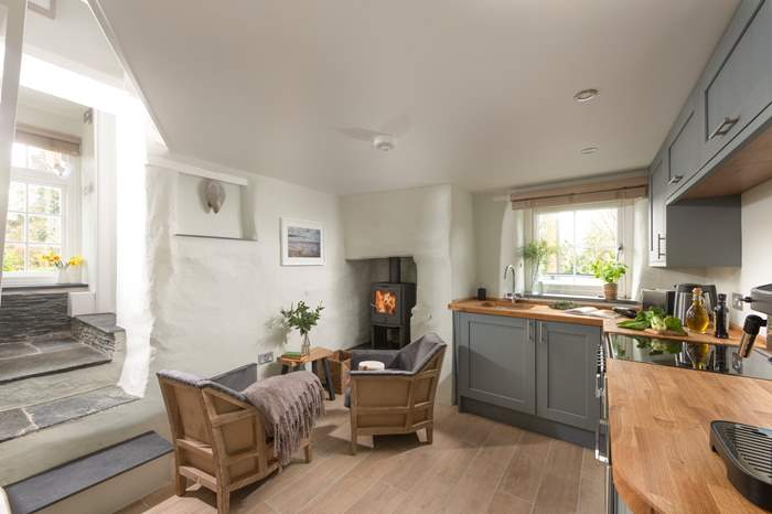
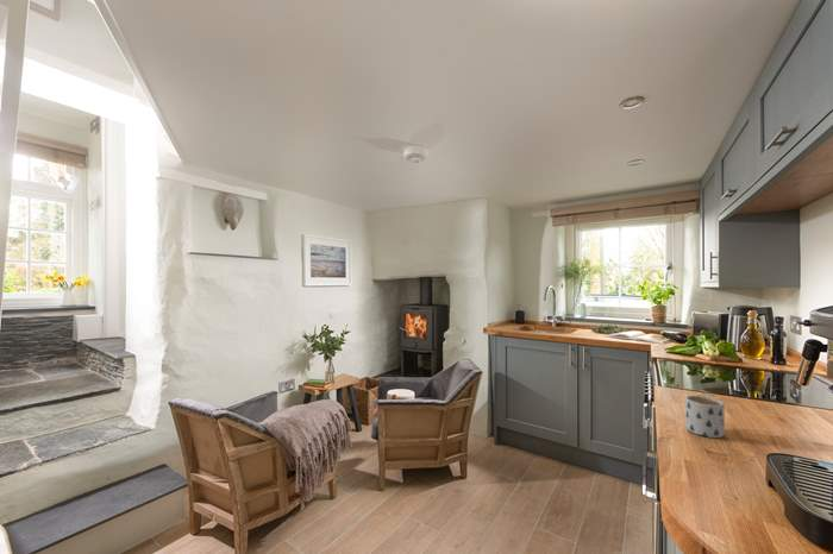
+ mug [684,395,726,439]
